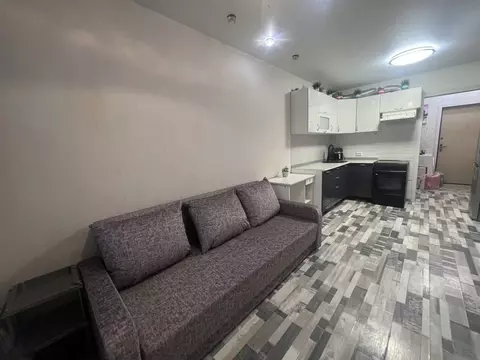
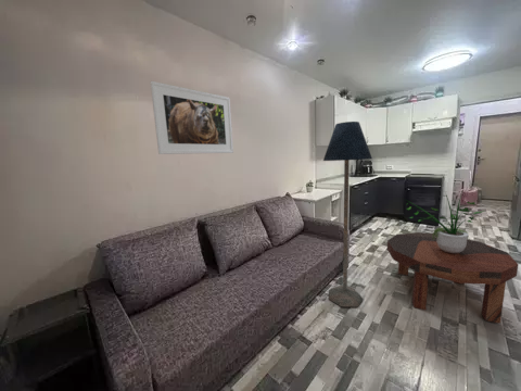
+ floor lamp [322,121,373,308]
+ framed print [149,80,234,155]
+ potted plant [405,190,485,253]
+ coffee table [386,231,519,325]
